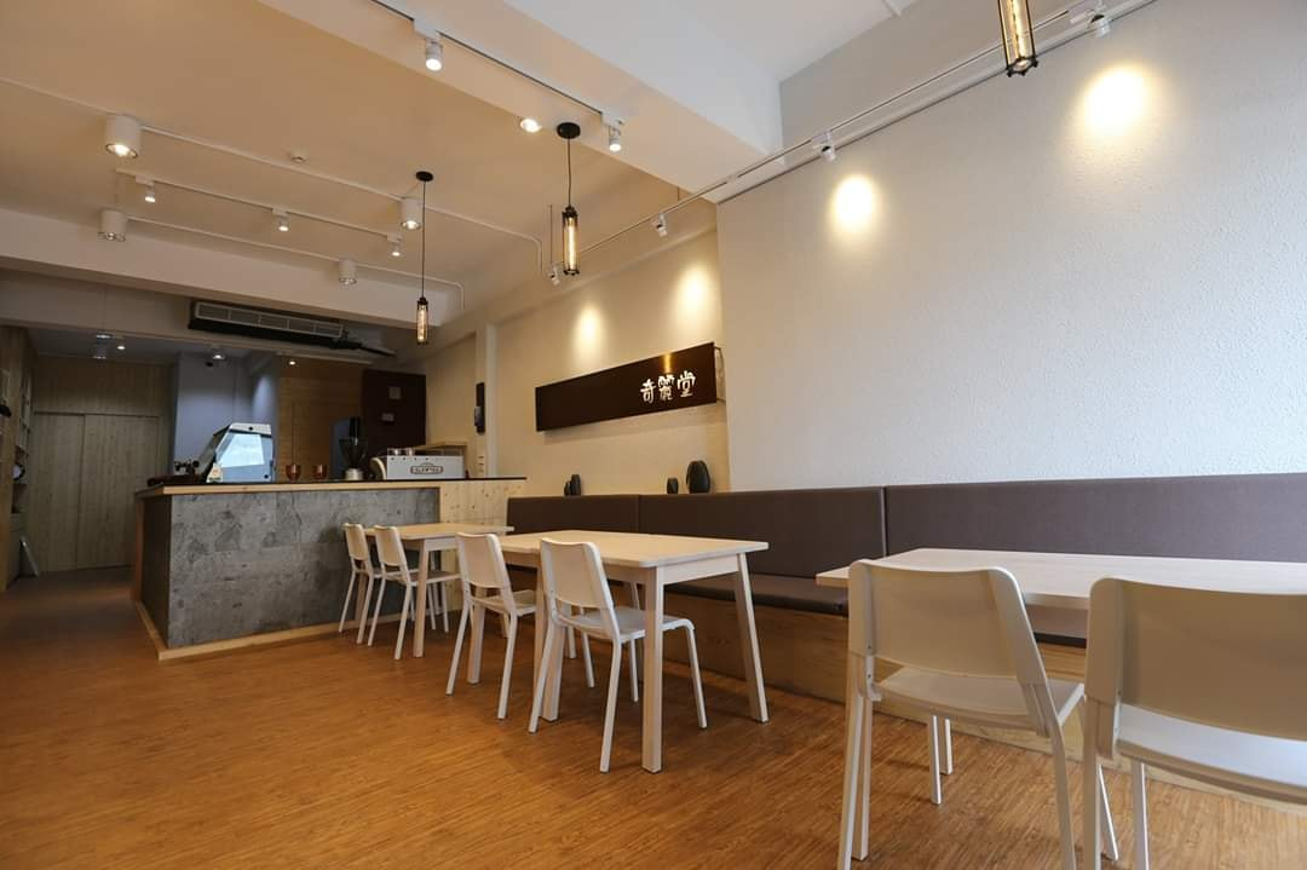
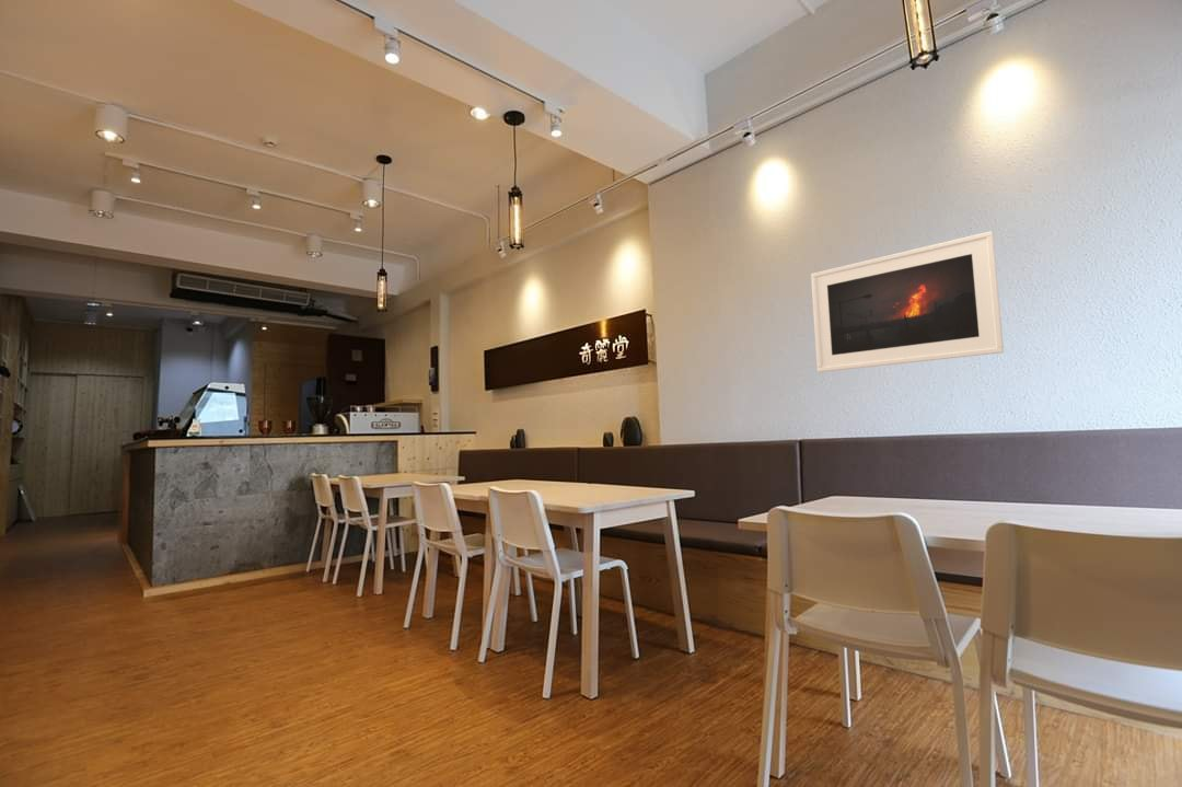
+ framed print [810,230,1005,373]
